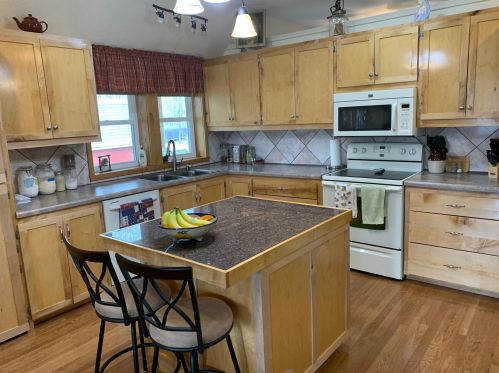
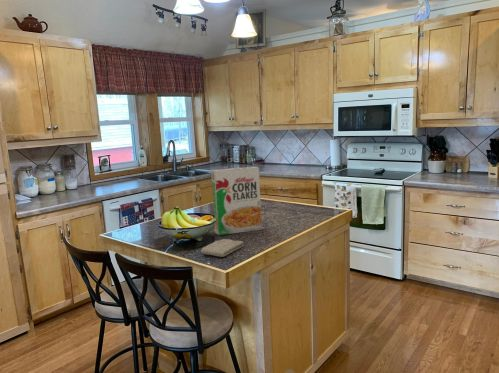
+ cereal box [210,166,263,236]
+ washcloth [200,238,245,258]
